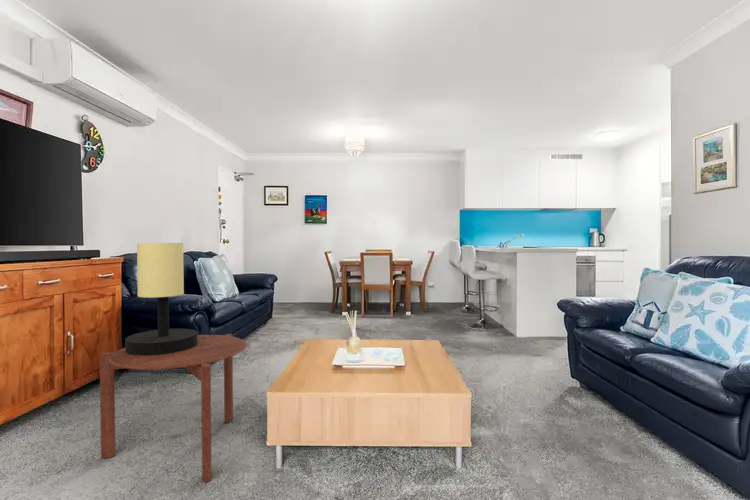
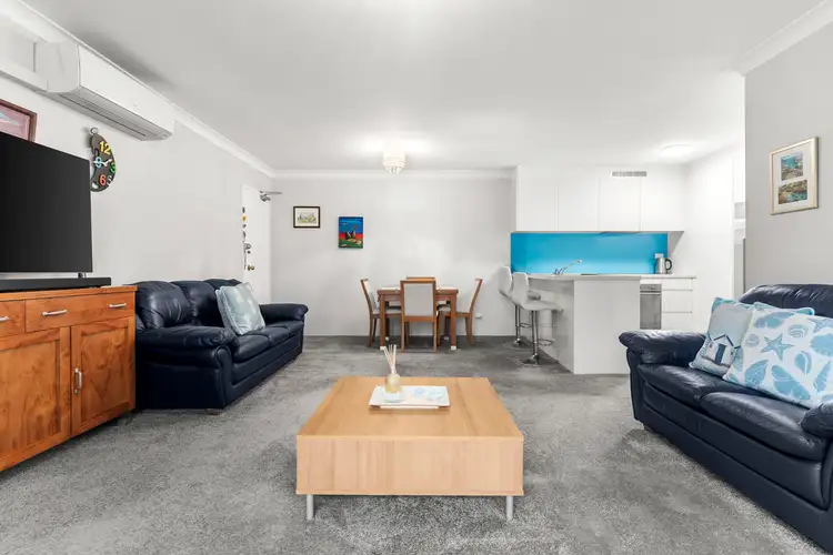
- table lamp [124,242,199,356]
- side table [99,333,248,483]
